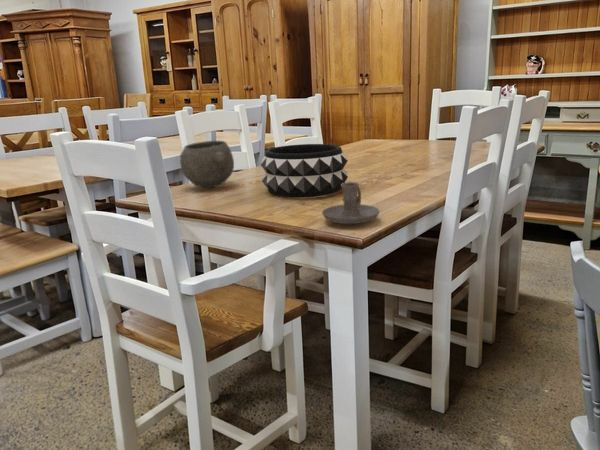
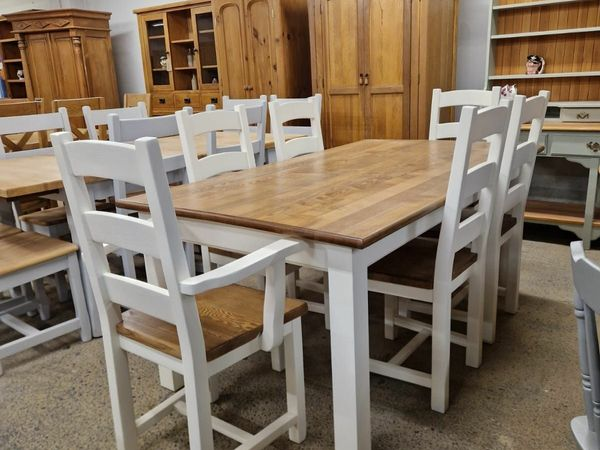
- candle holder [321,181,380,225]
- bowl [179,140,235,189]
- decorative bowl [260,143,349,199]
